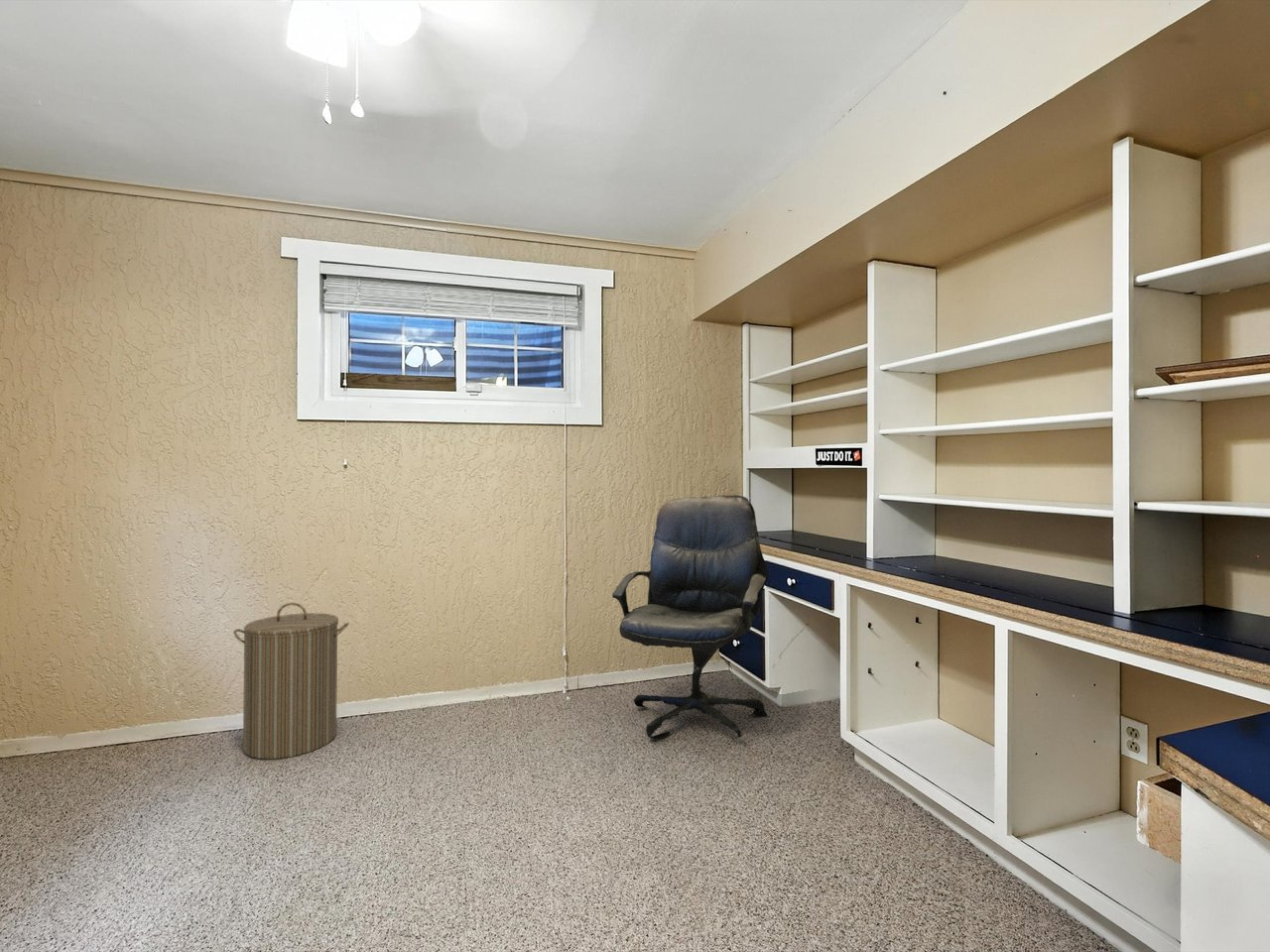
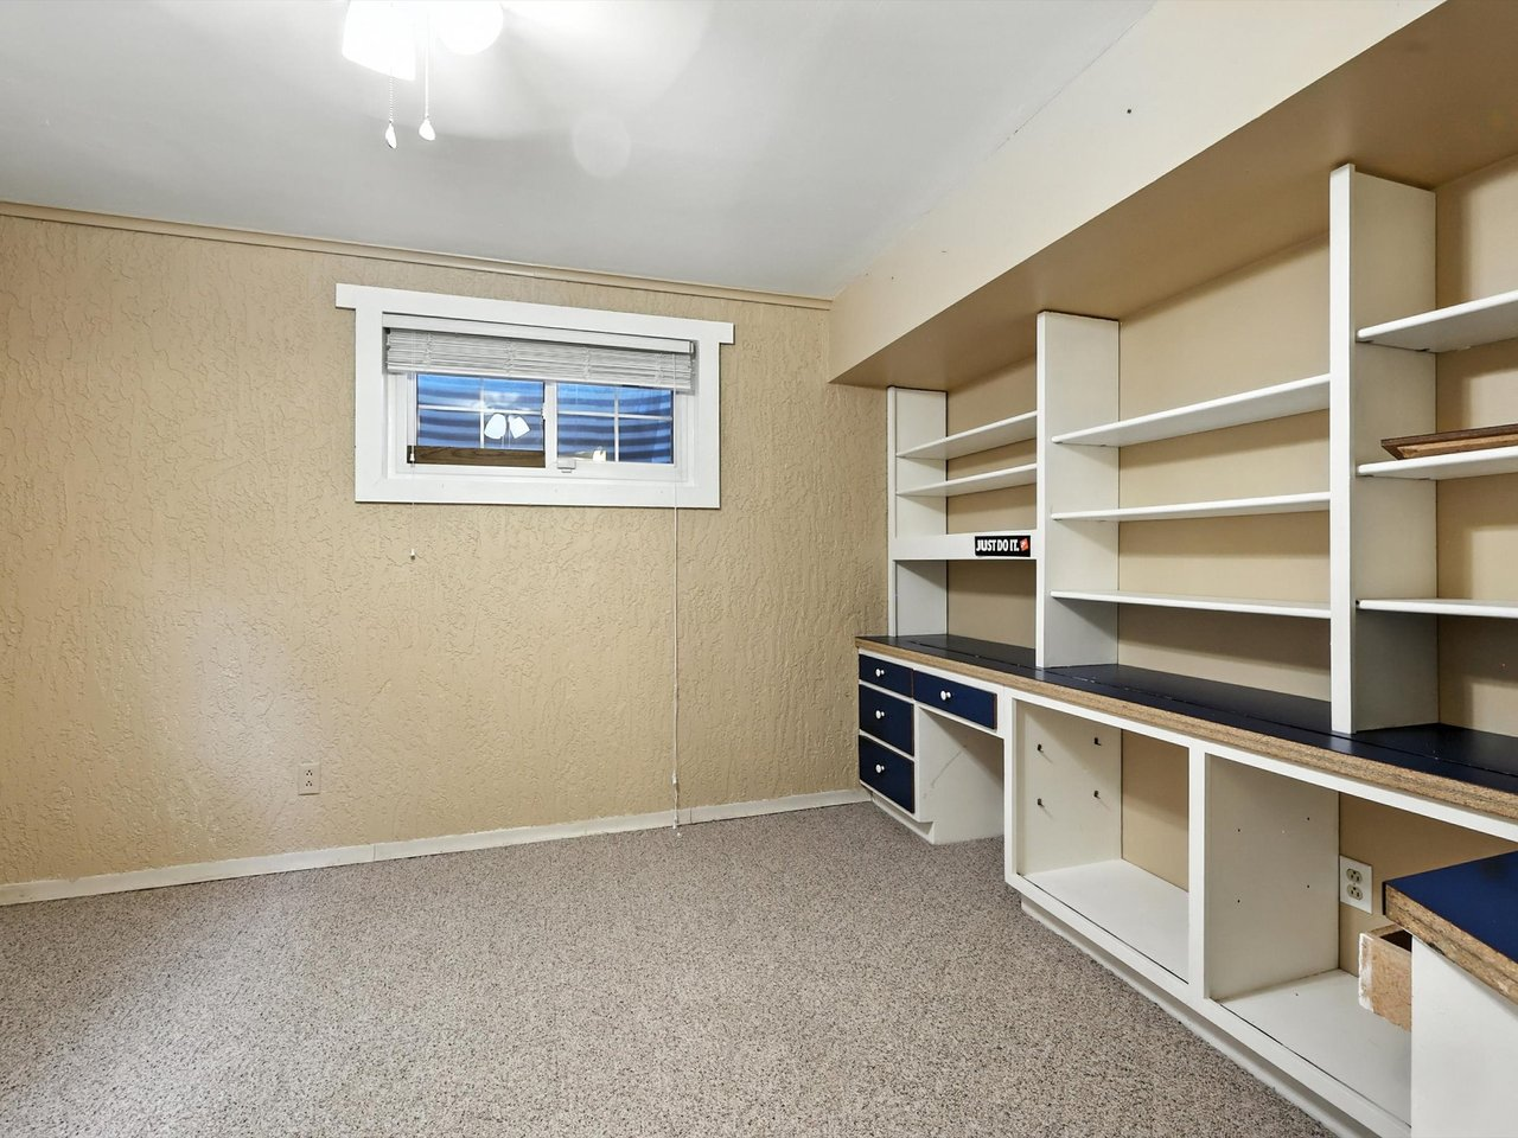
- laundry hamper [233,602,350,761]
- office chair [611,494,770,740]
